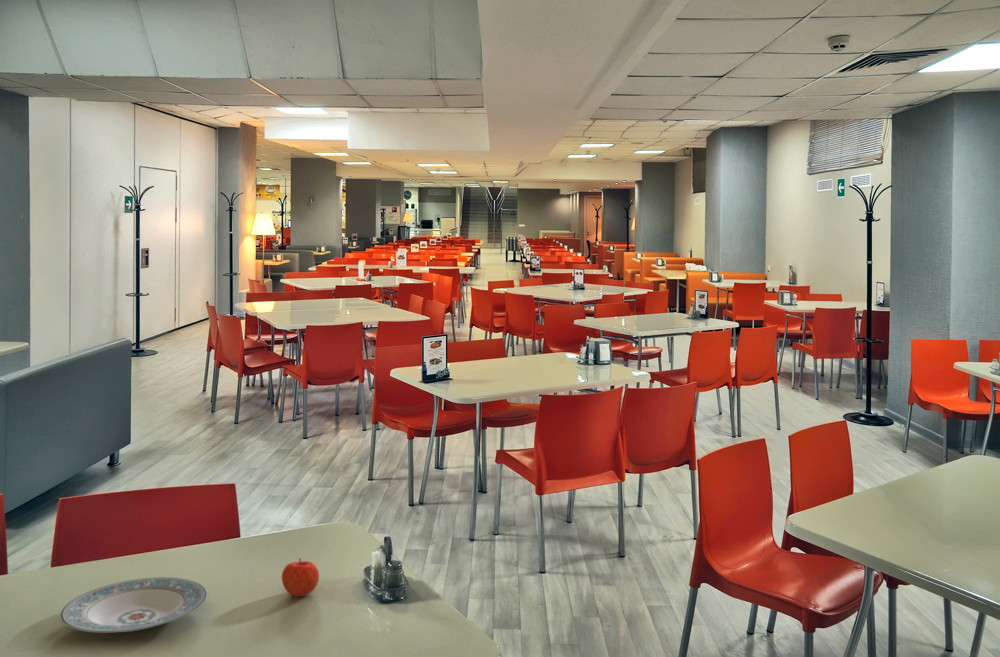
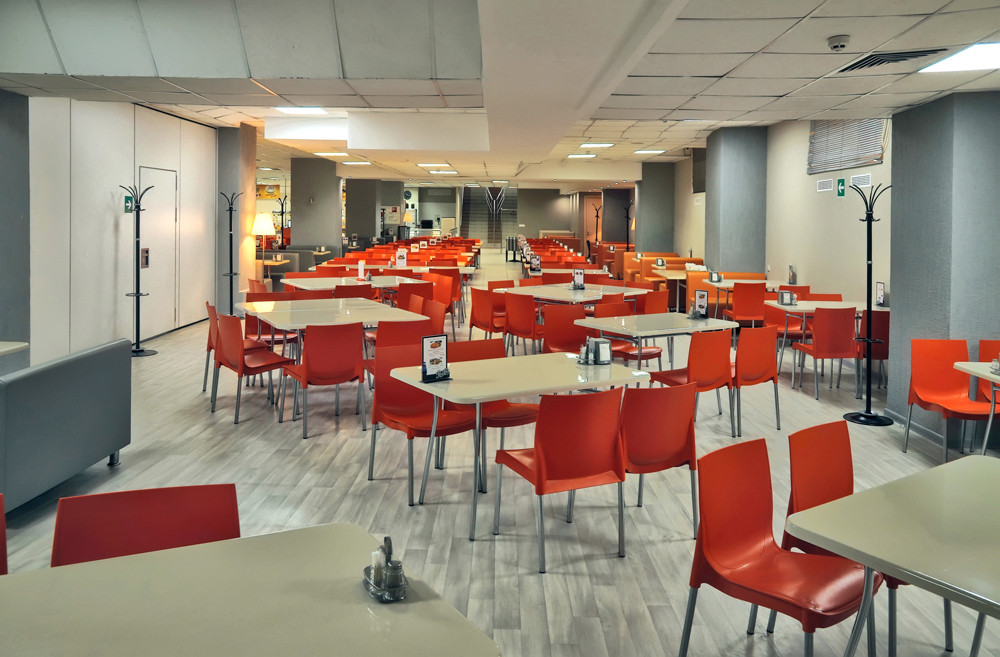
- plate [59,576,208,634]
- apple [281,557,320,597]
